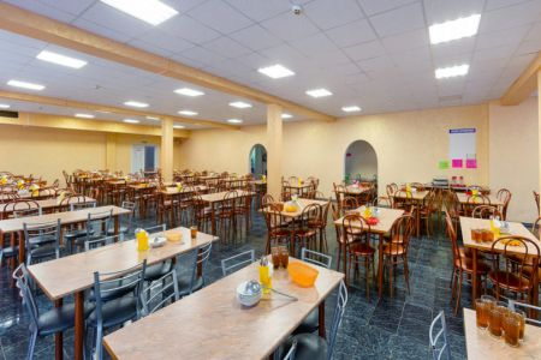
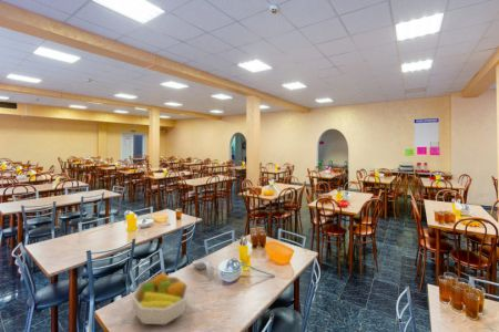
+ spoon rest [192,258,215,279]
+ fruit bowl [131,272,190,325]
